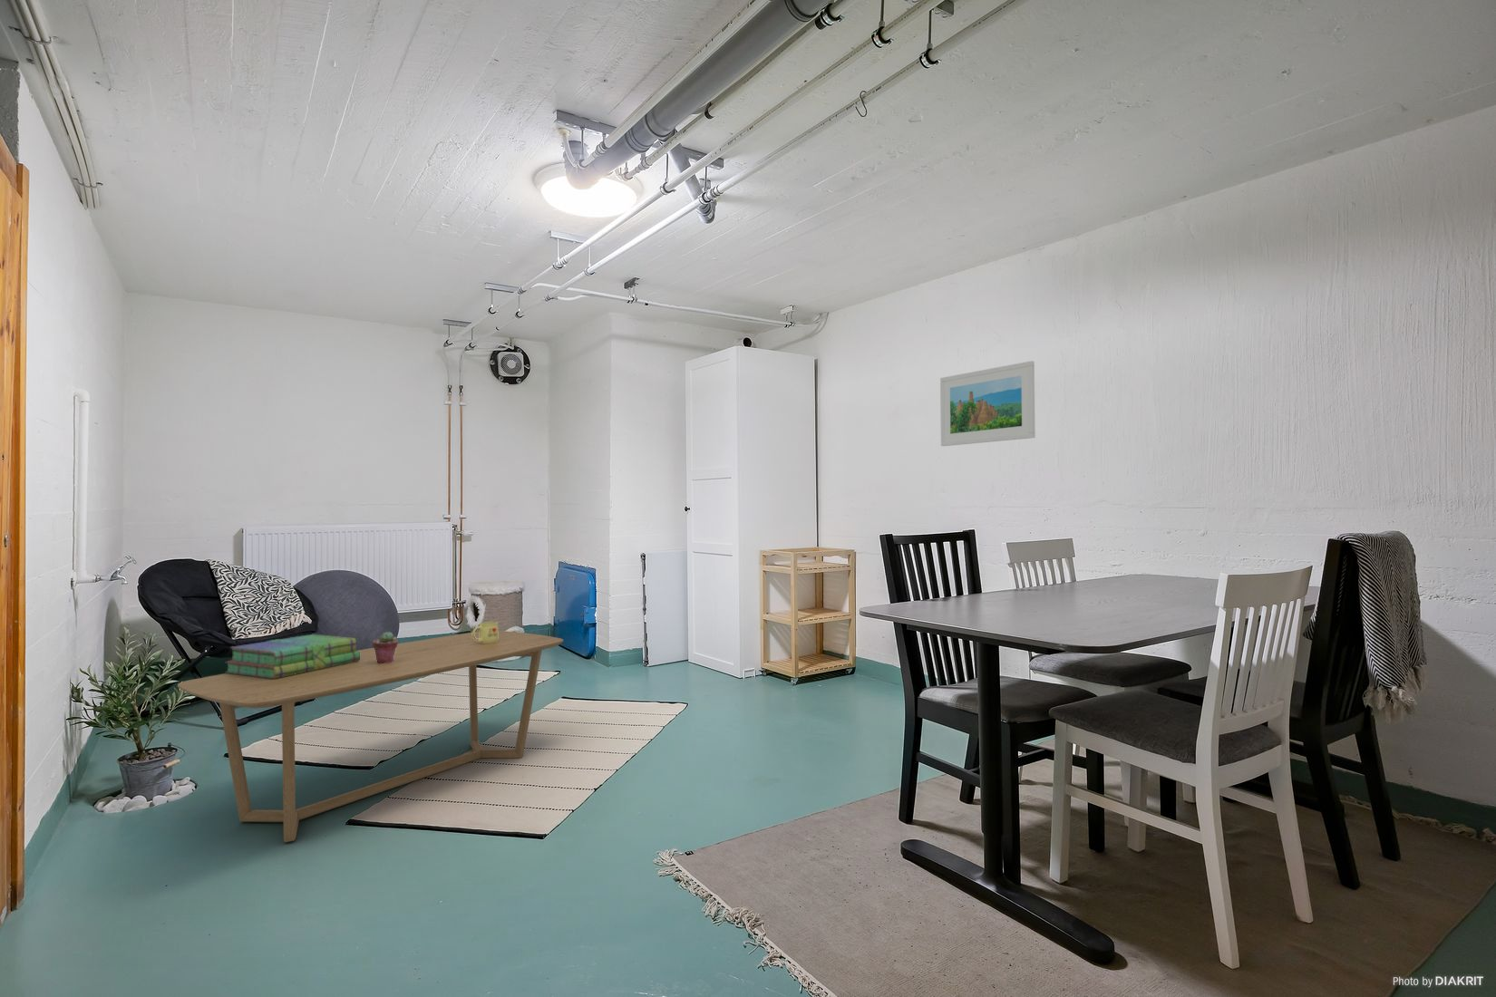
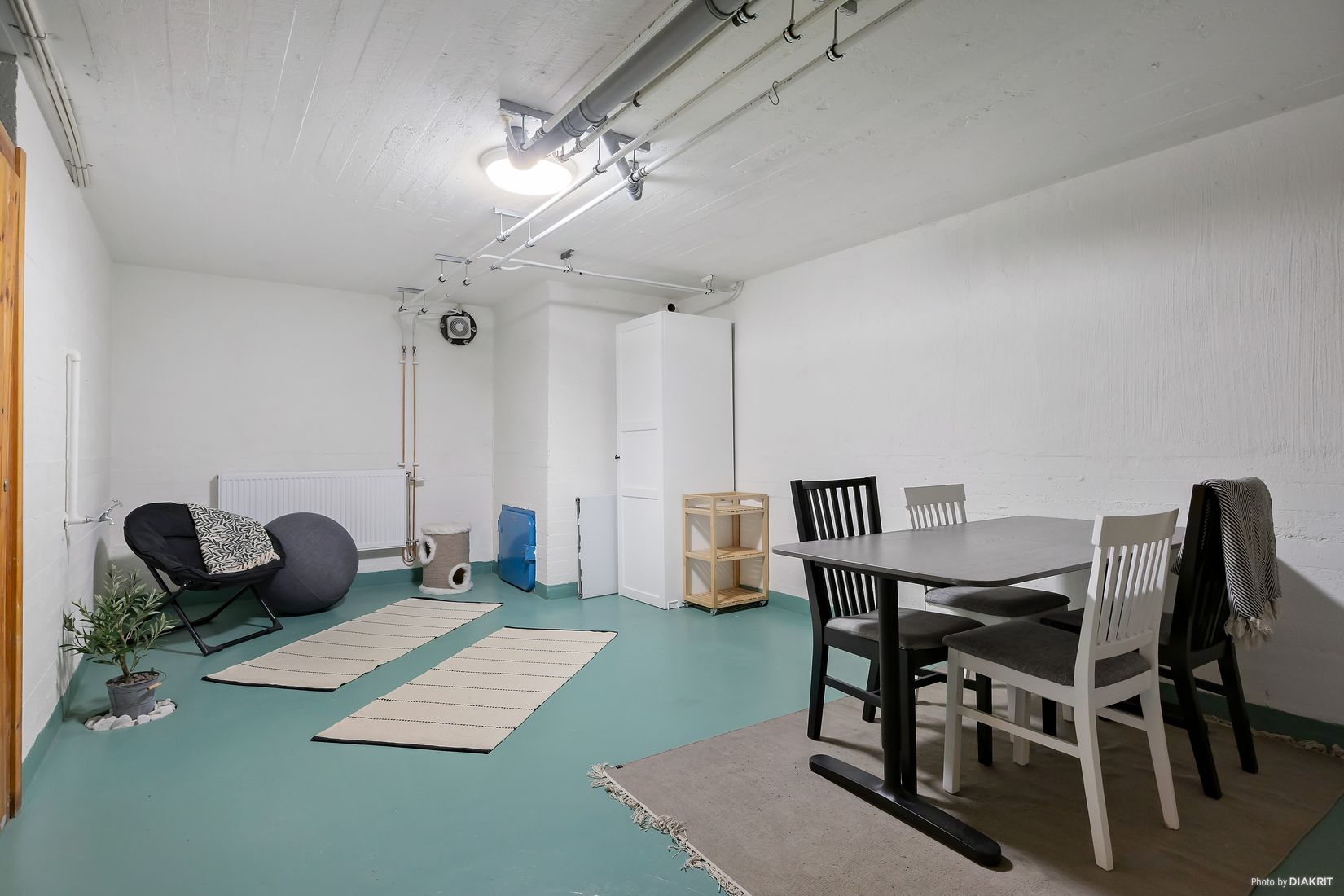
- coffee table [177,630,564,843]
- mug [472,621,500,643]
- potted succulent [372,631,398,663]
- stack of books [224,633,360,679]
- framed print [939,359,1036,447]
